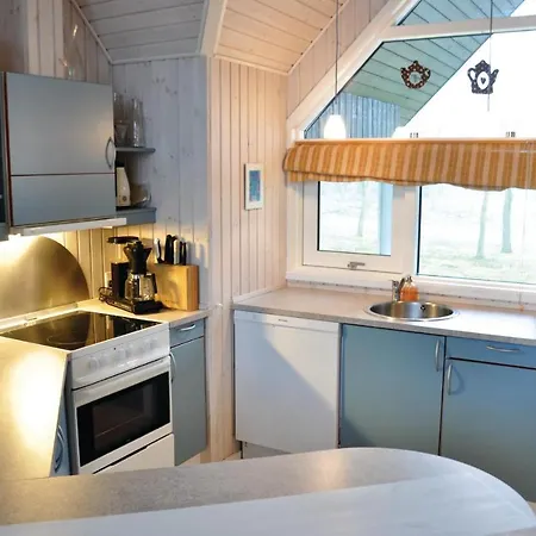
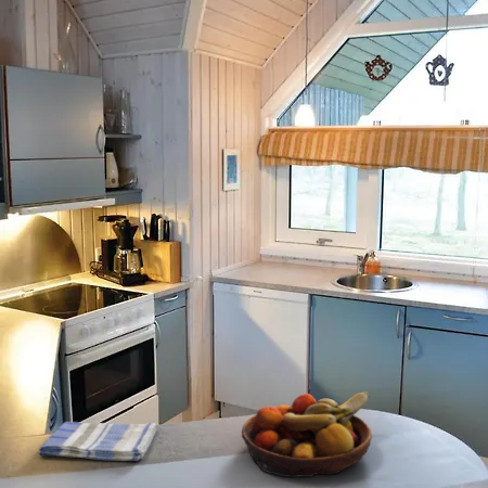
+ dish towel [37,421,158,462]
+ fruit bowl [241,391,373,478]
